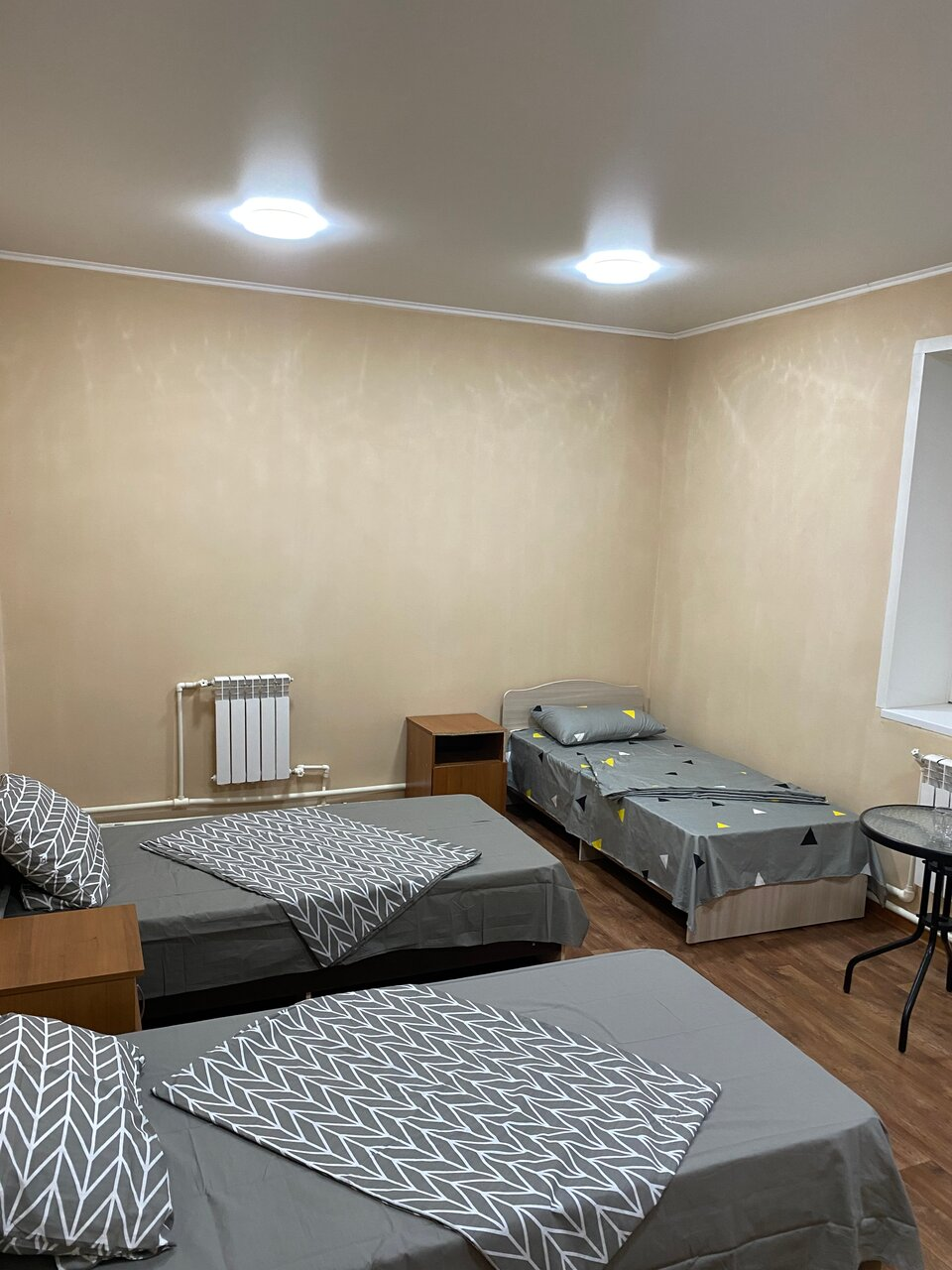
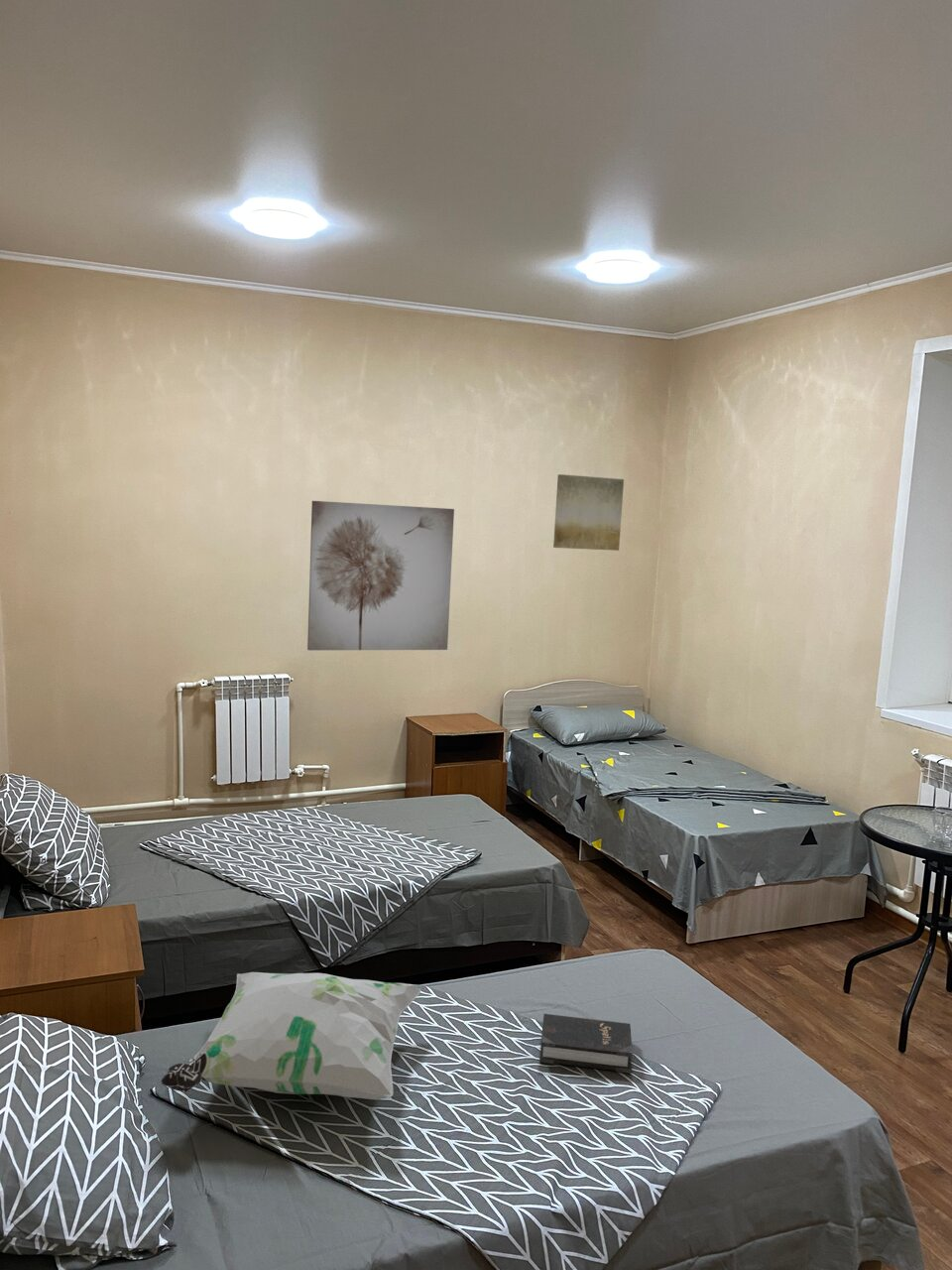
+ wall art [306,500,455,651]
+ decorative pillow [160,971,422,1100]
+ hardback book [538,1013,634,1075]
+ wall art [552,473,625,552]
